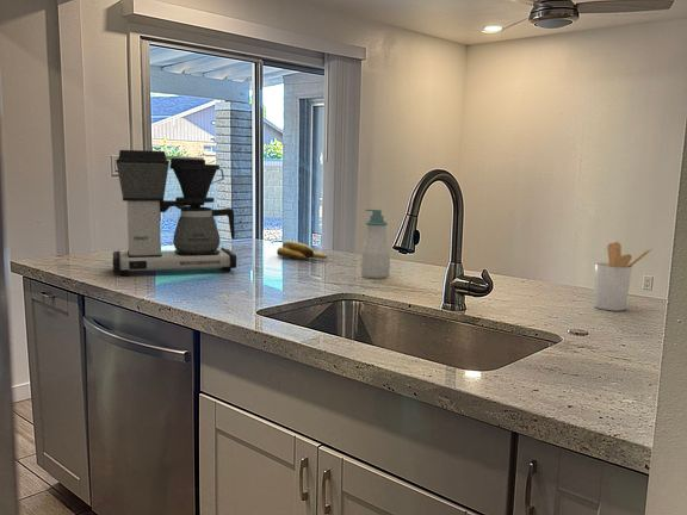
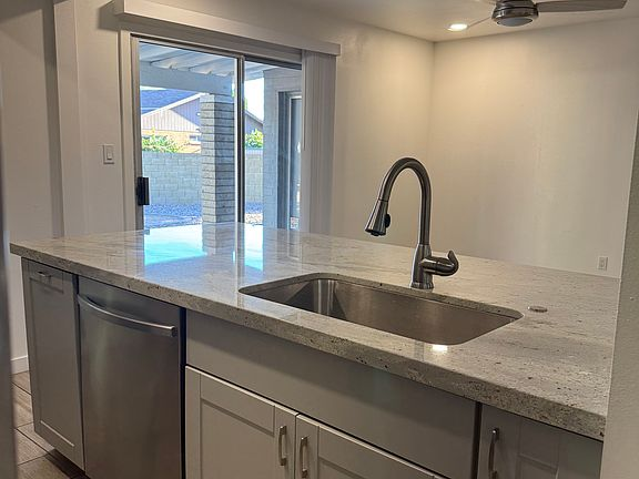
- coffee maker [112,149,237,277]
- banana [276,240,328,261]
- soap bottle [360,209,391,280]
- utensil holder [593,241,654,311]
